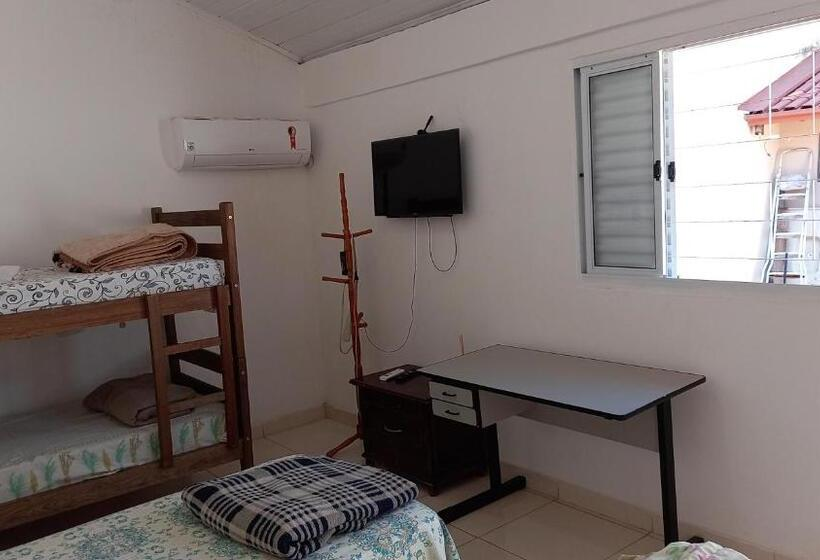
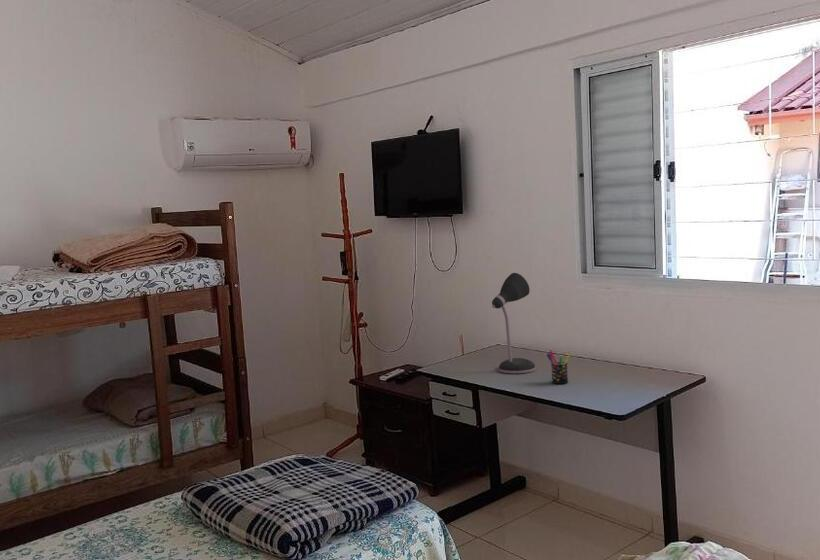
+ desk lamp [491,272,537,374]
+ pen holder [546,349,572,385]
